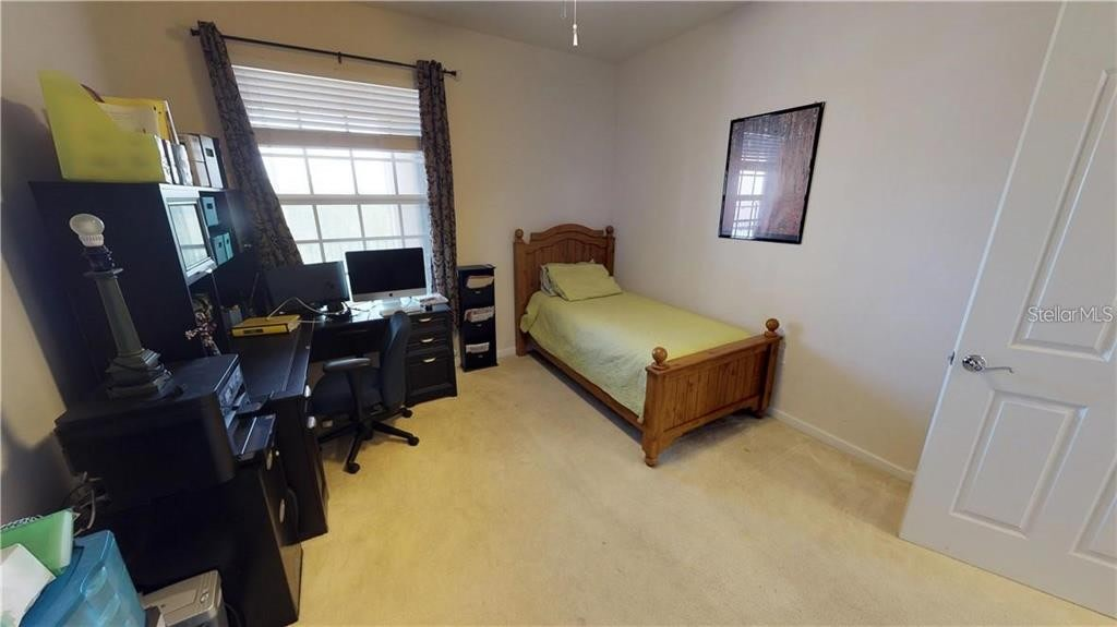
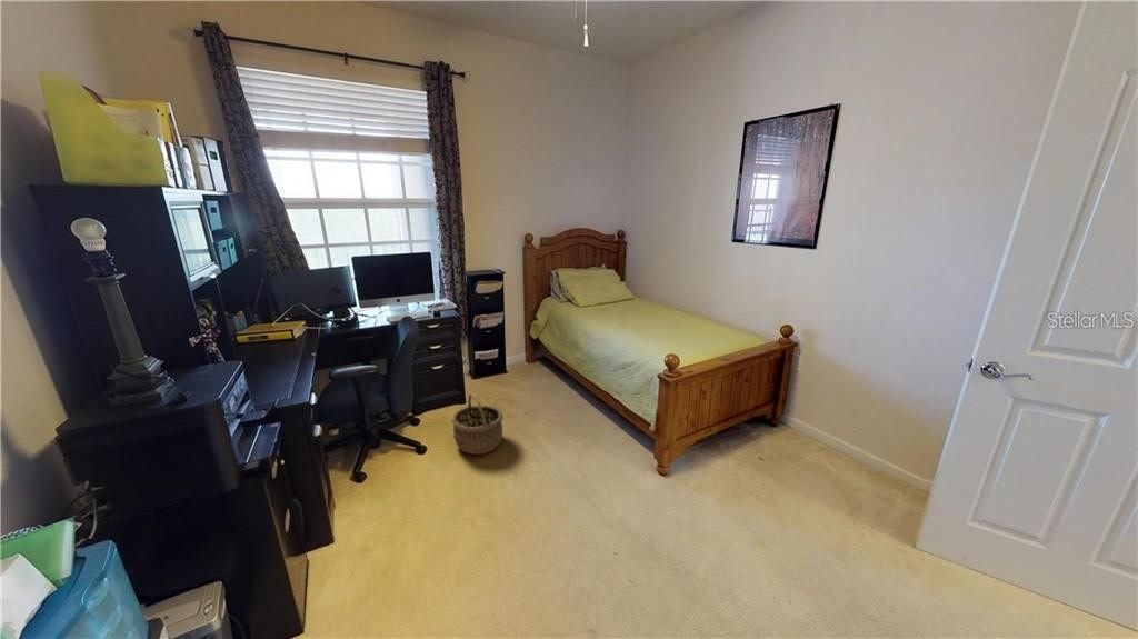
+ wicker basket [451,392,503,456]
